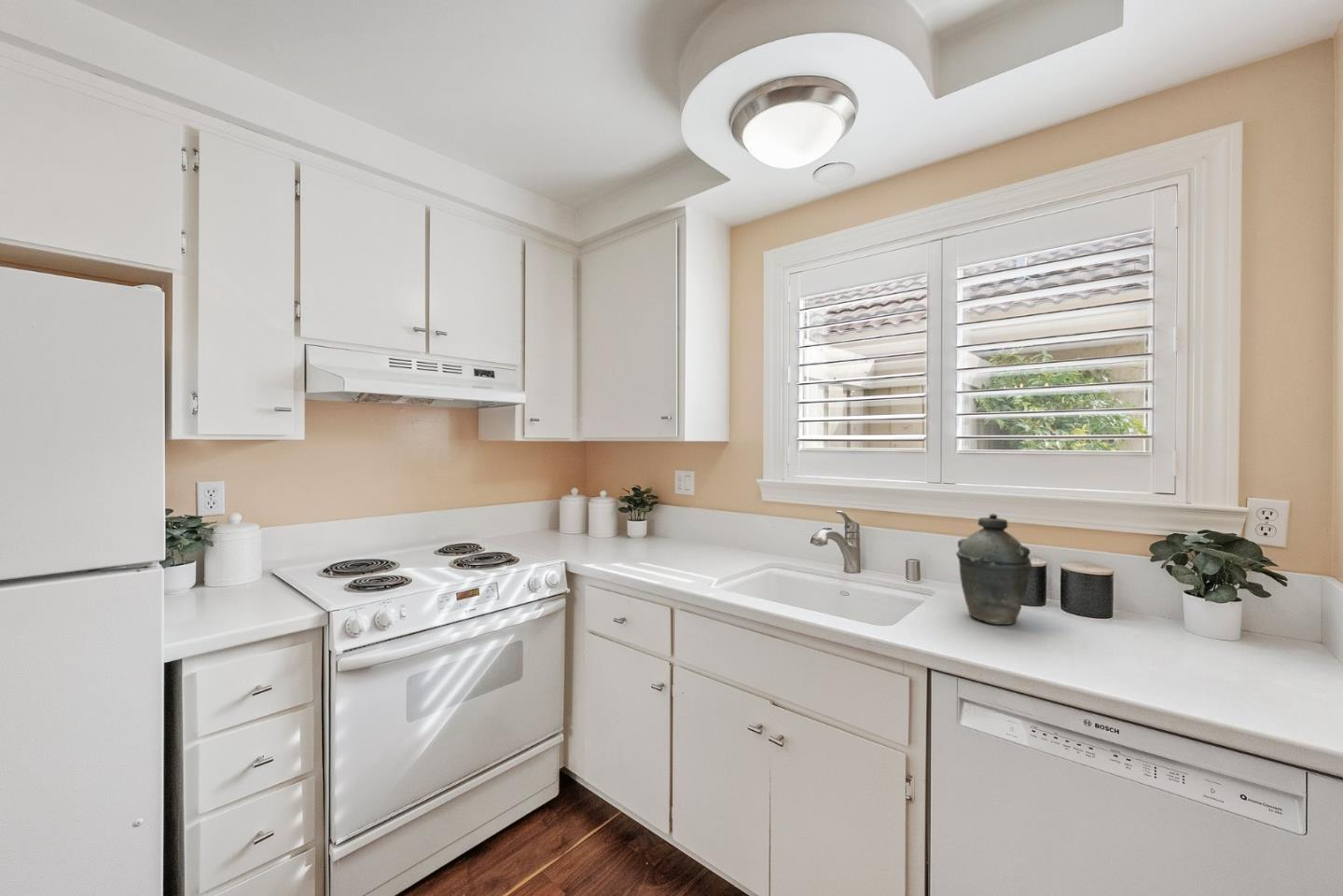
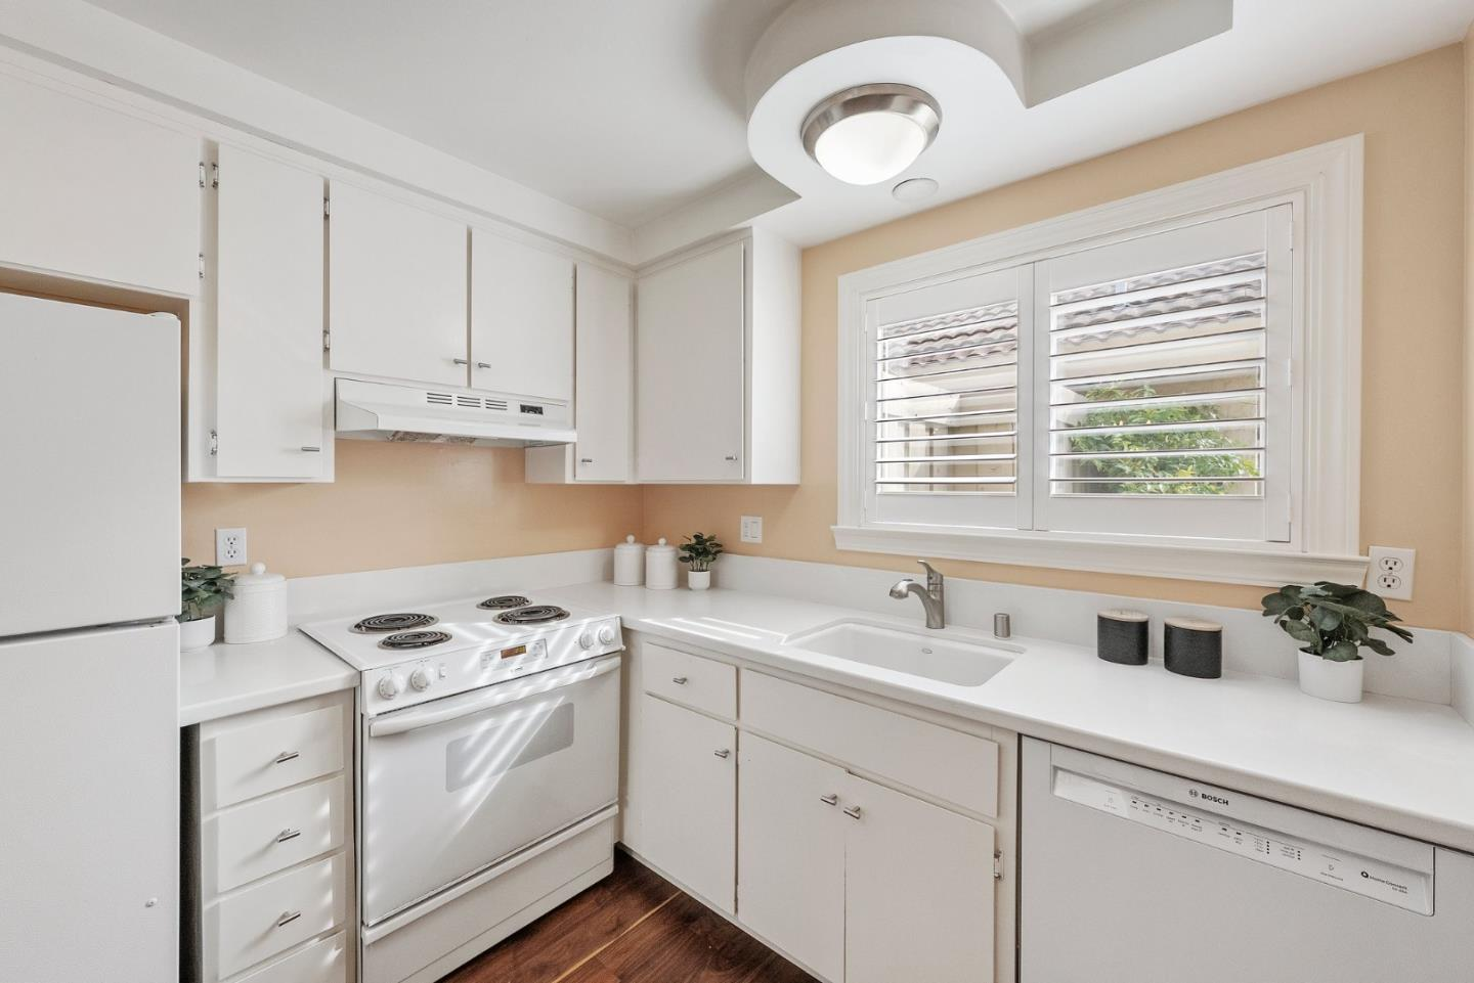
- kettle [955,513,1032,626]
